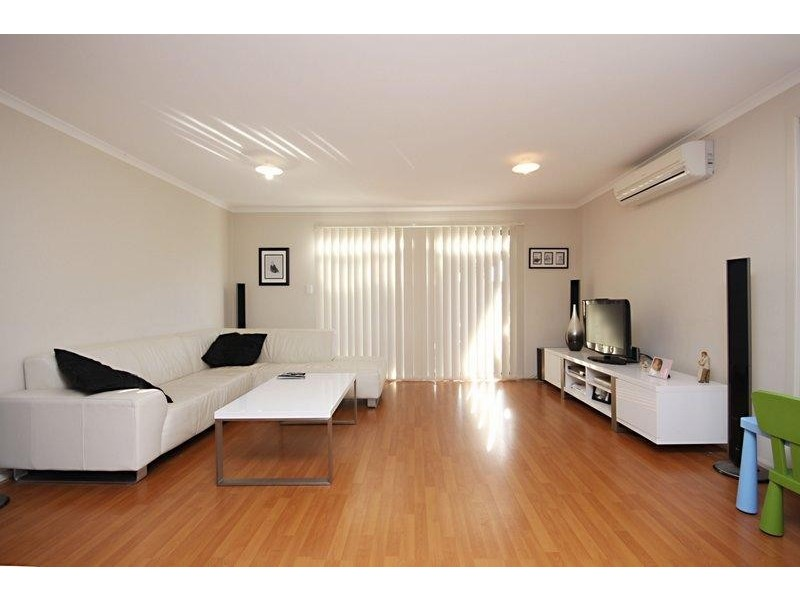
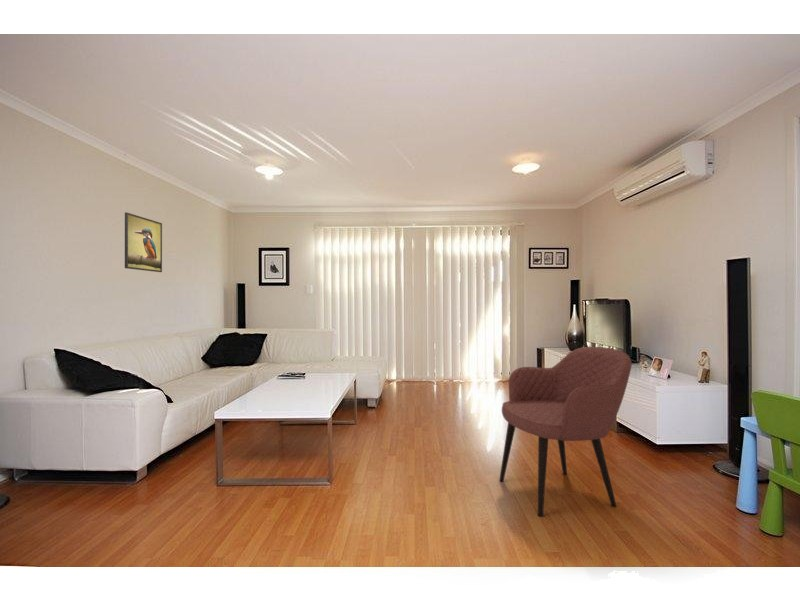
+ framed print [124,211,163,273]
+ armchair [499,346,633,518]
